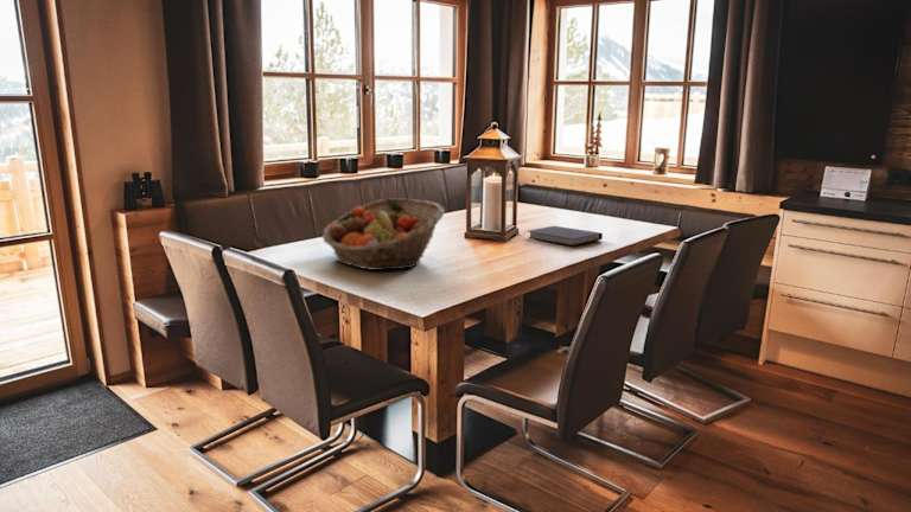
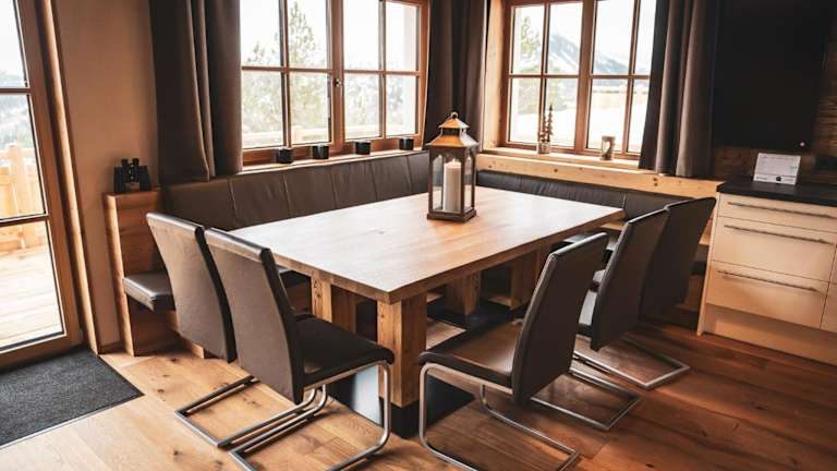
- fruit basket [321,197,446,271]
- notebook [527,225,604,247]
